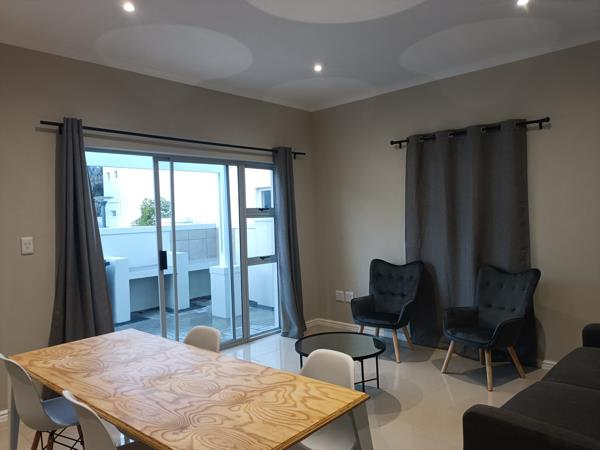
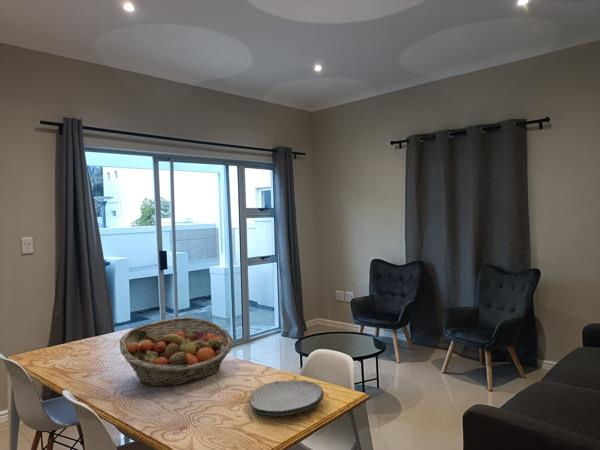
+ fruit basket [119,316,234,388]
+ plate [248,379,325,417]
